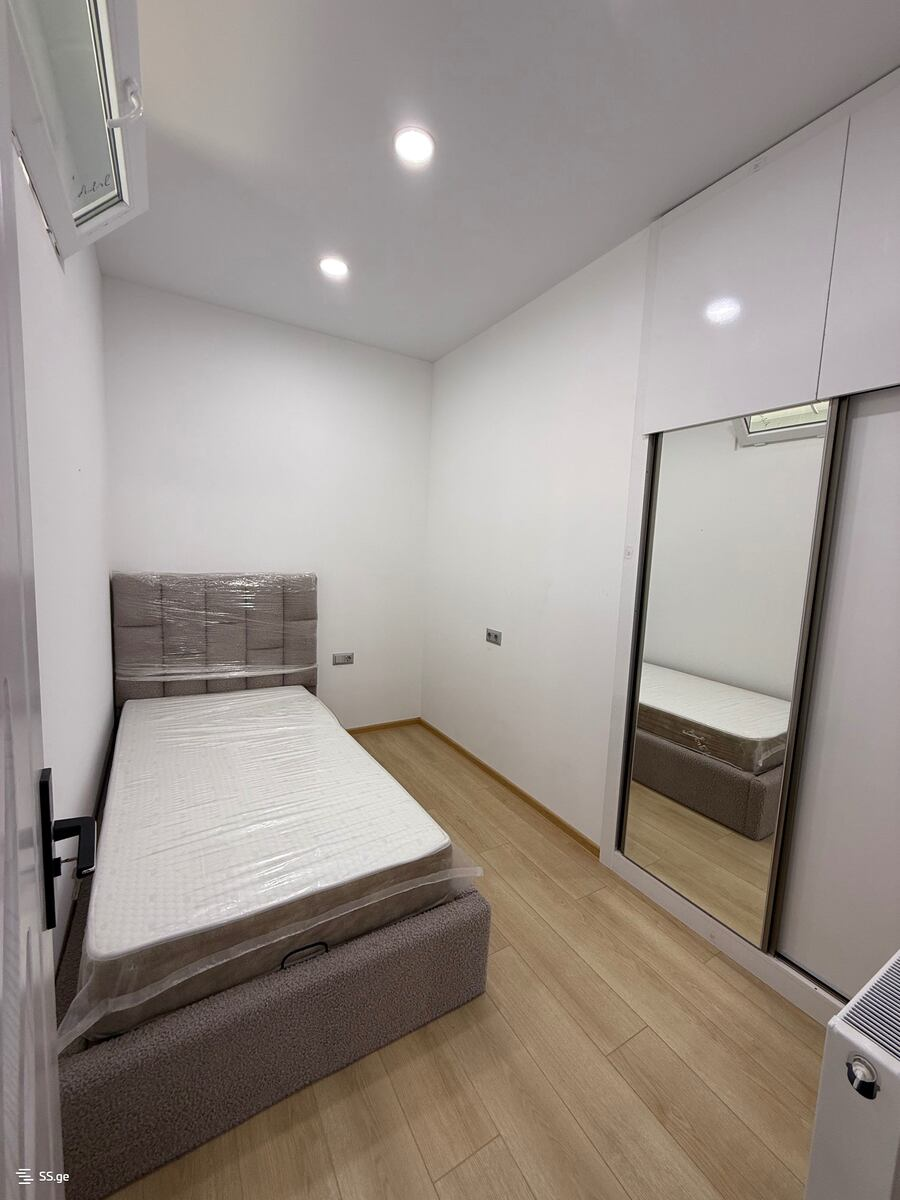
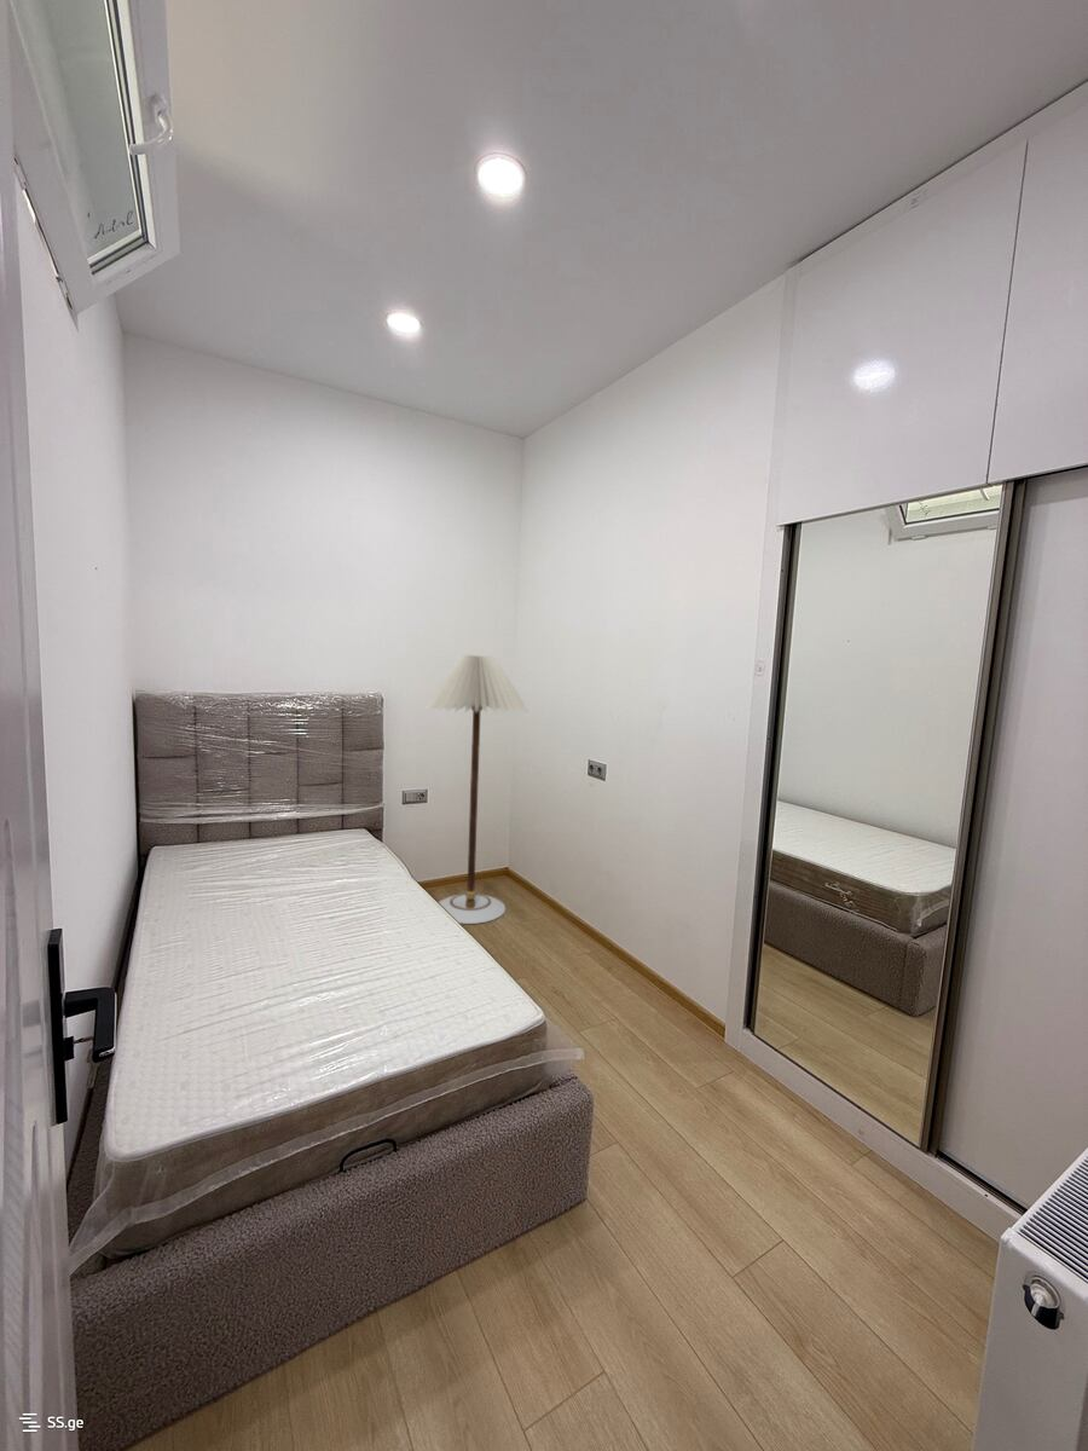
+ floor lamp [423,654,529,925]
